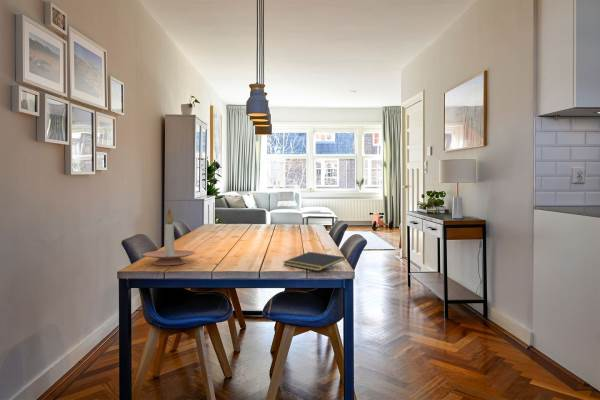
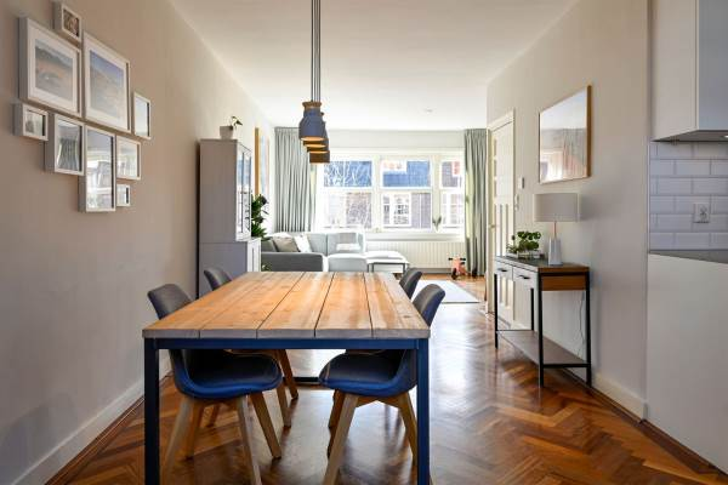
- notepad [283,251,346,272]
- candle holder [142,208,196,266]
